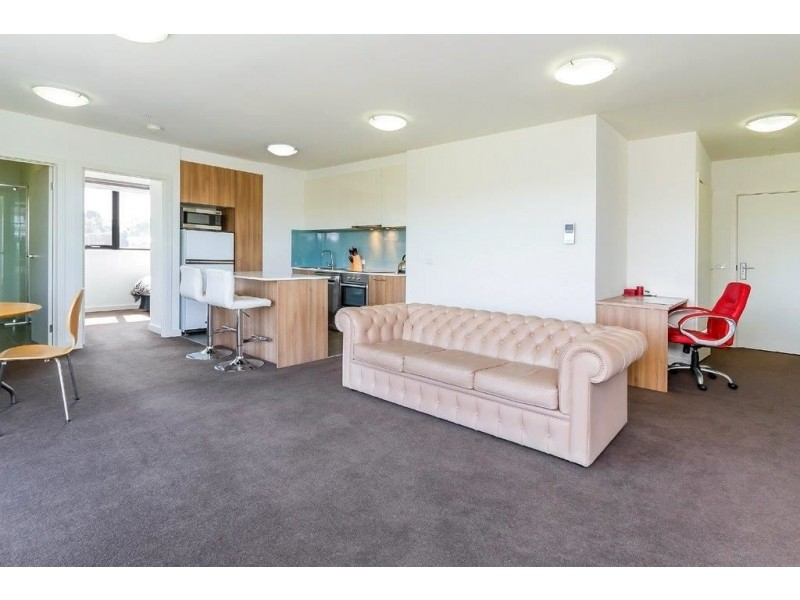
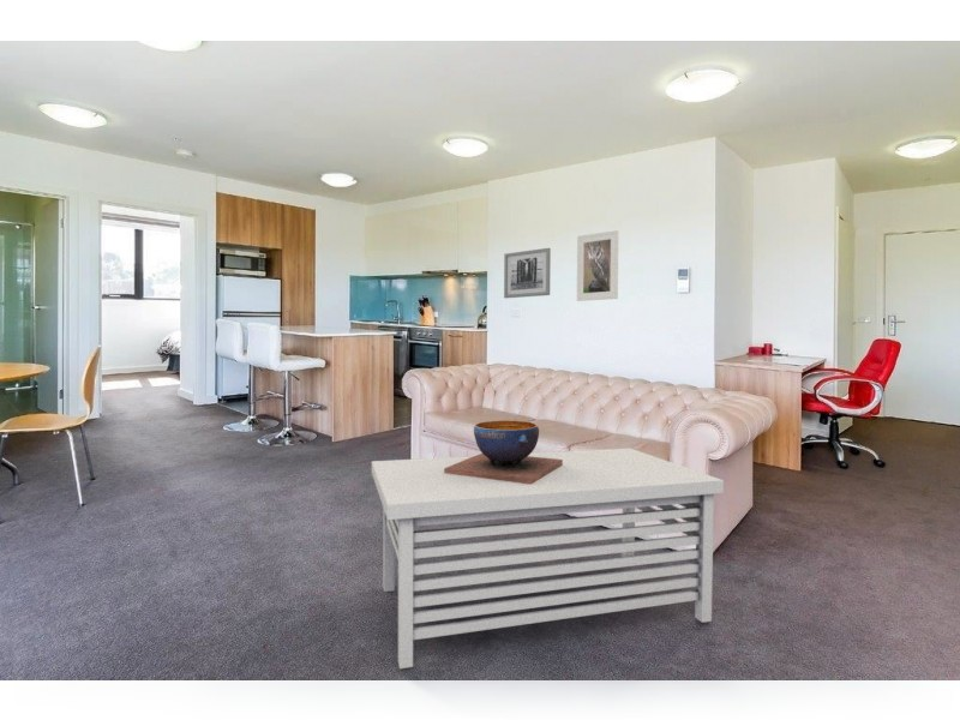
+ coffee table [371,448,725,670]
+ decorative bowl [444,419,563,485]
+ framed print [576,229,620,302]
+ wall art [503,247,552,299]
